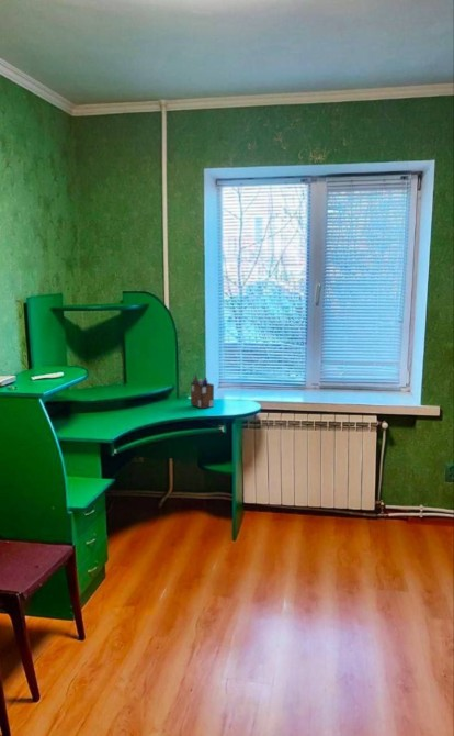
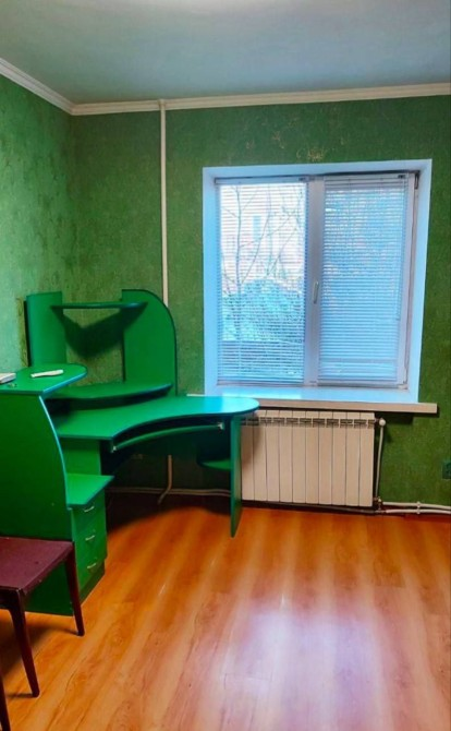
- desk organizer [190,373,215,410]
